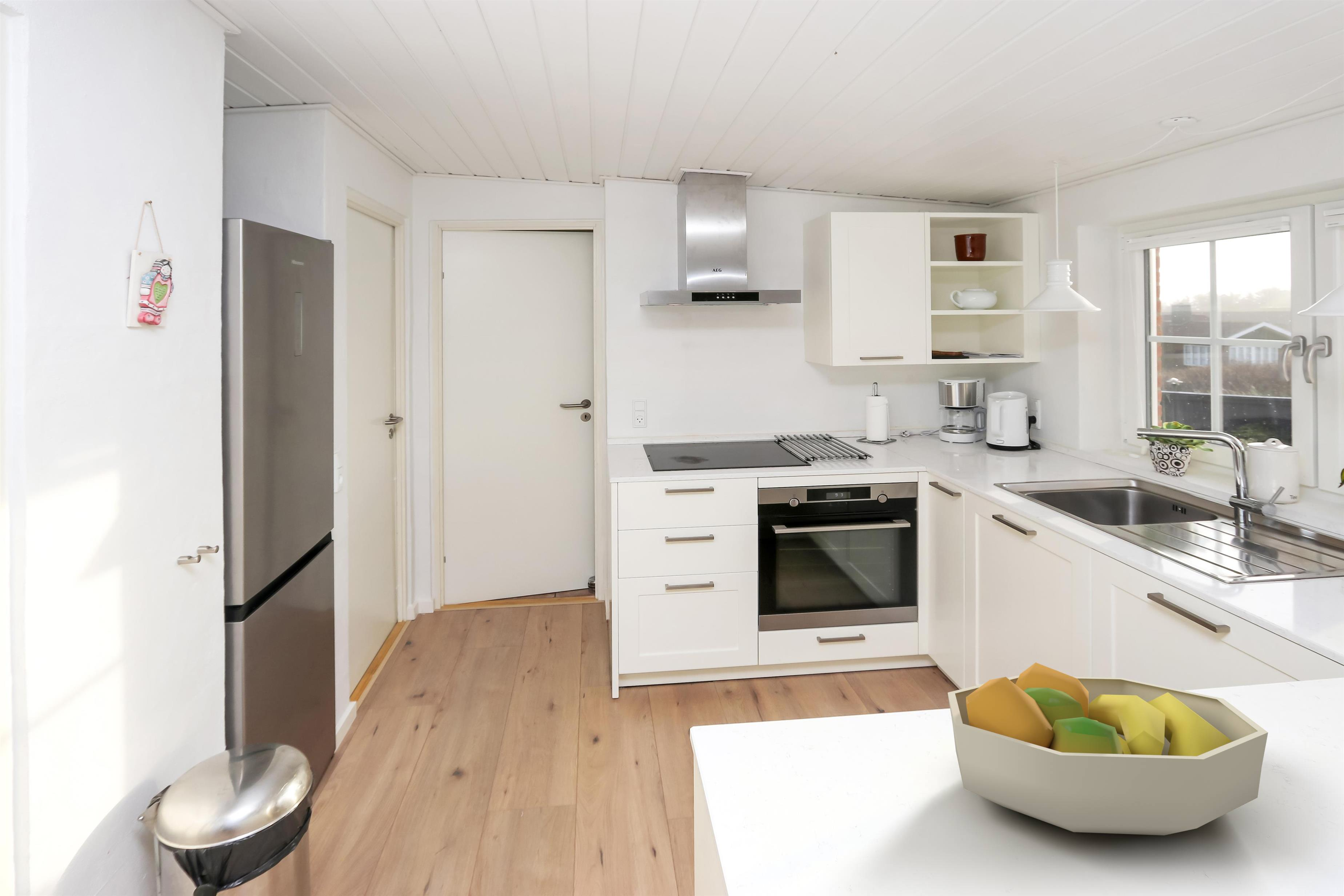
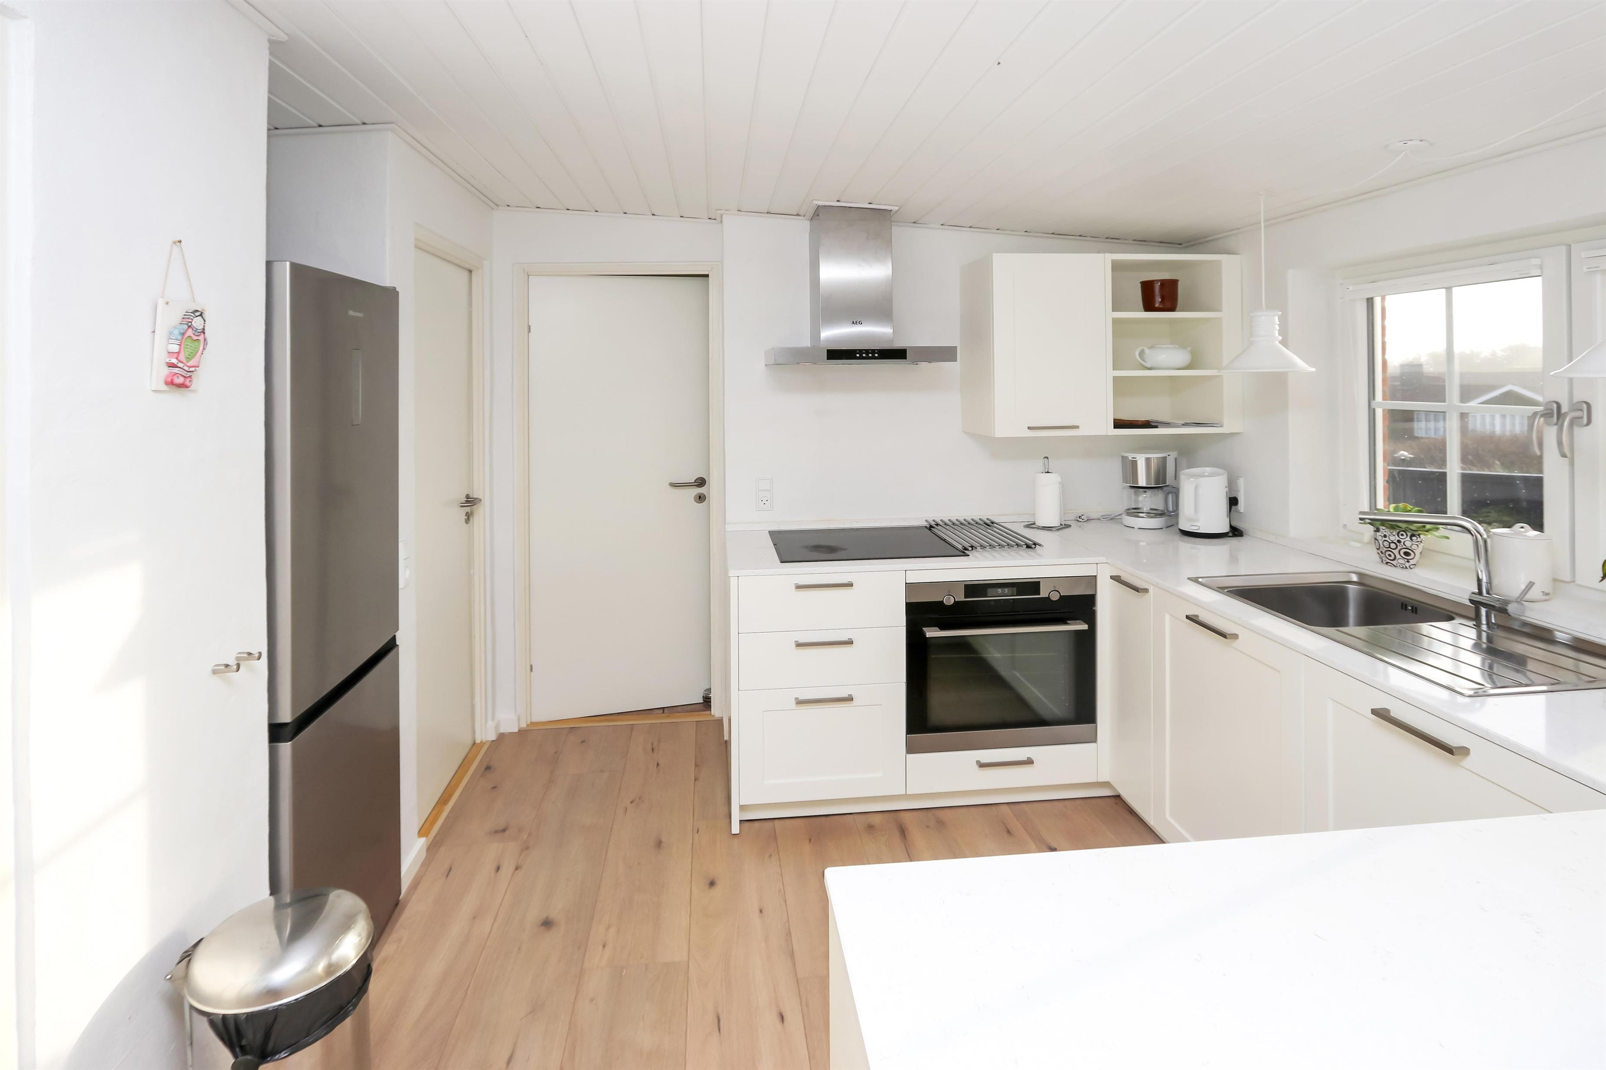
- fruit bowl [947,662,1268,836]
